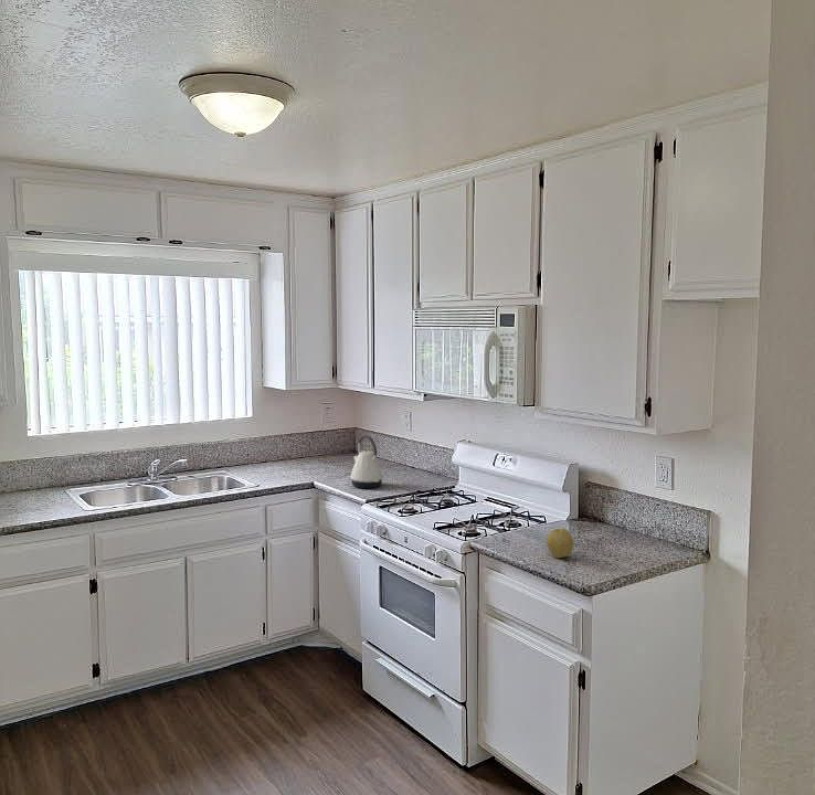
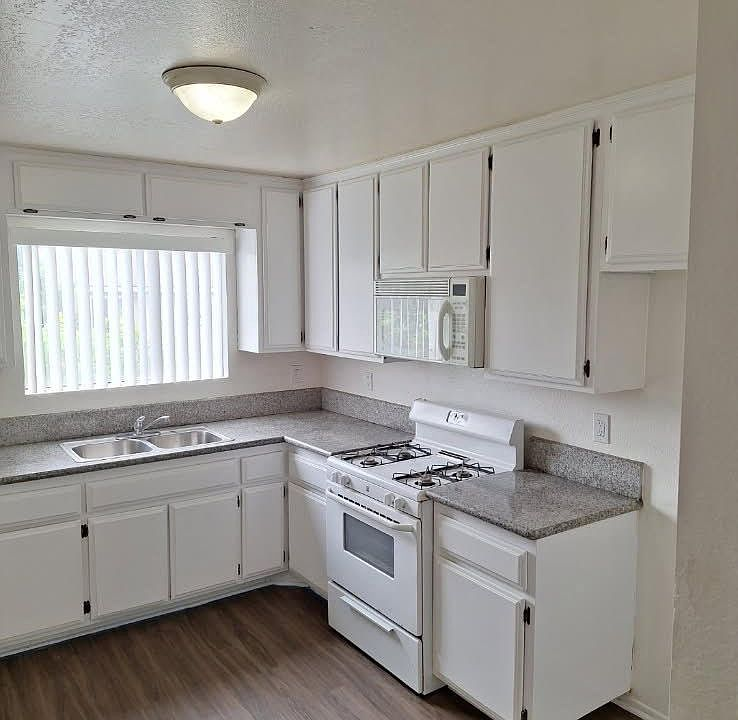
- kettle [349,434,384,489]
- fruit [546,528,574,559]
